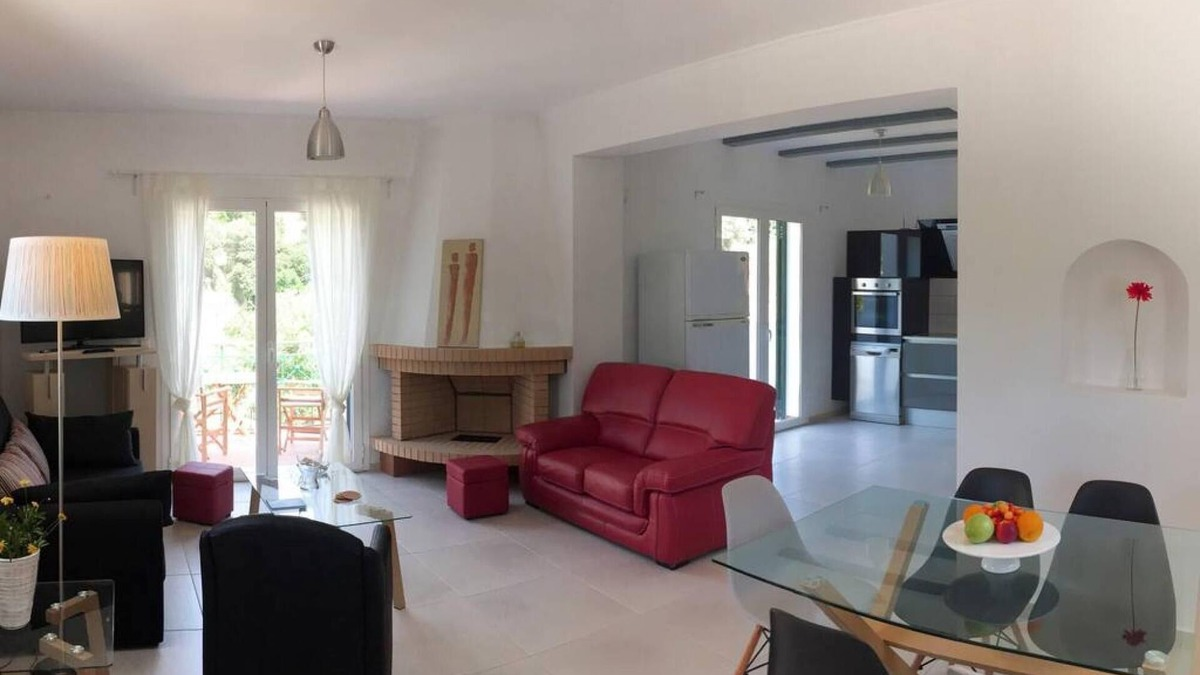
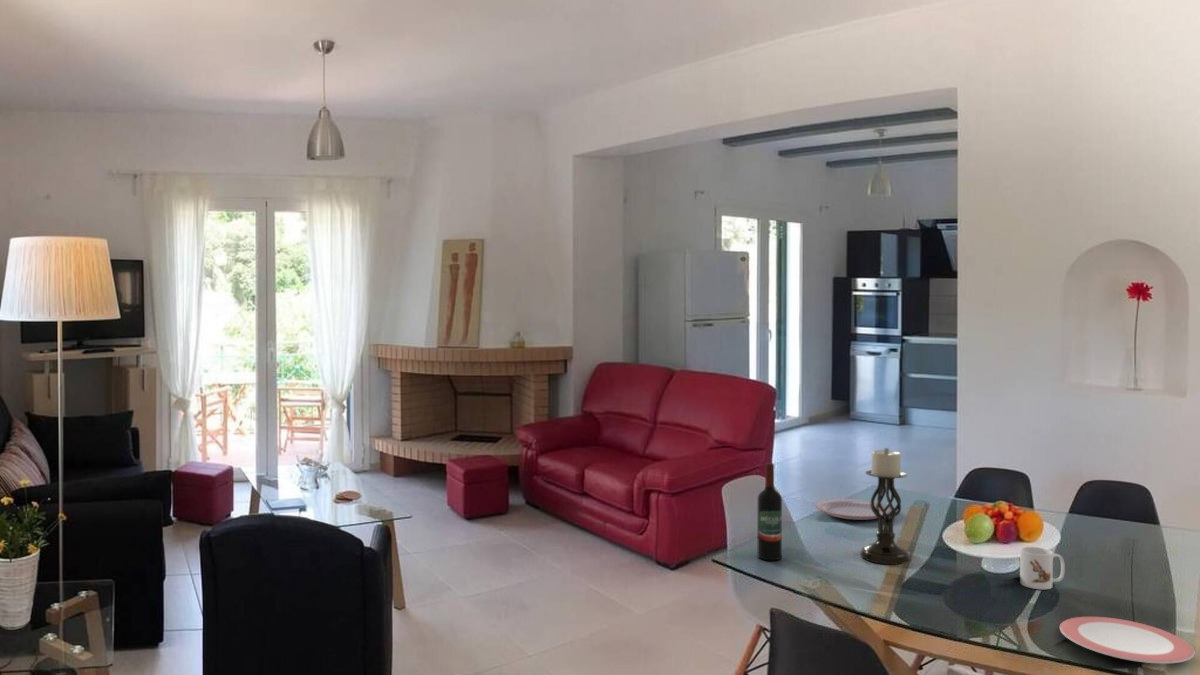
+ candle holder [860,447,912,566]
+ plate [815,498,892,521]
+ wine bottle [757,462,783,561]
+ mug [1019,546,1066,590]
+ plate [1059,616,1195,665]
